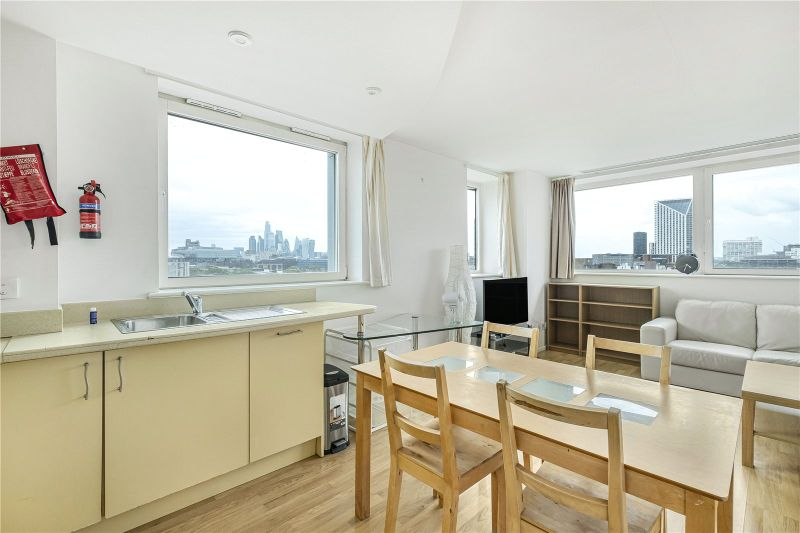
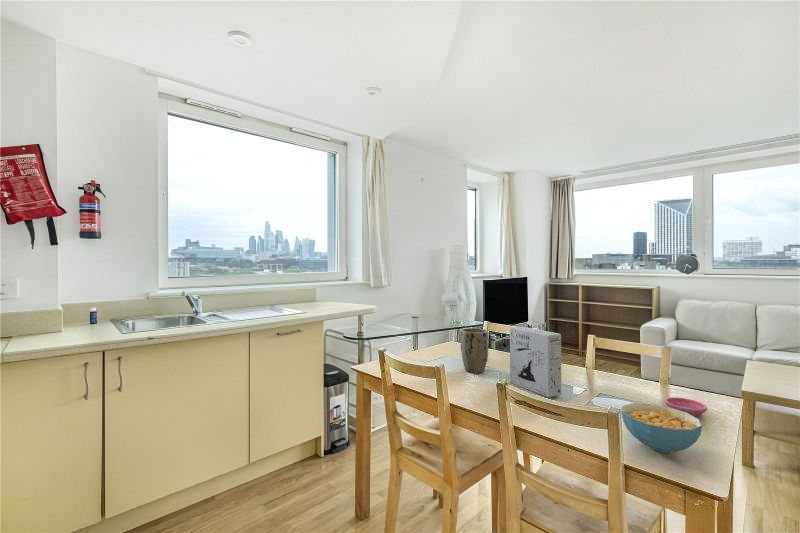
+ plant pot [460,327,489,374]
+ saucer [664,396,708,417]
+ cereal bowl [621,402,703,454]
+ cereal box [509,326,562,398]
